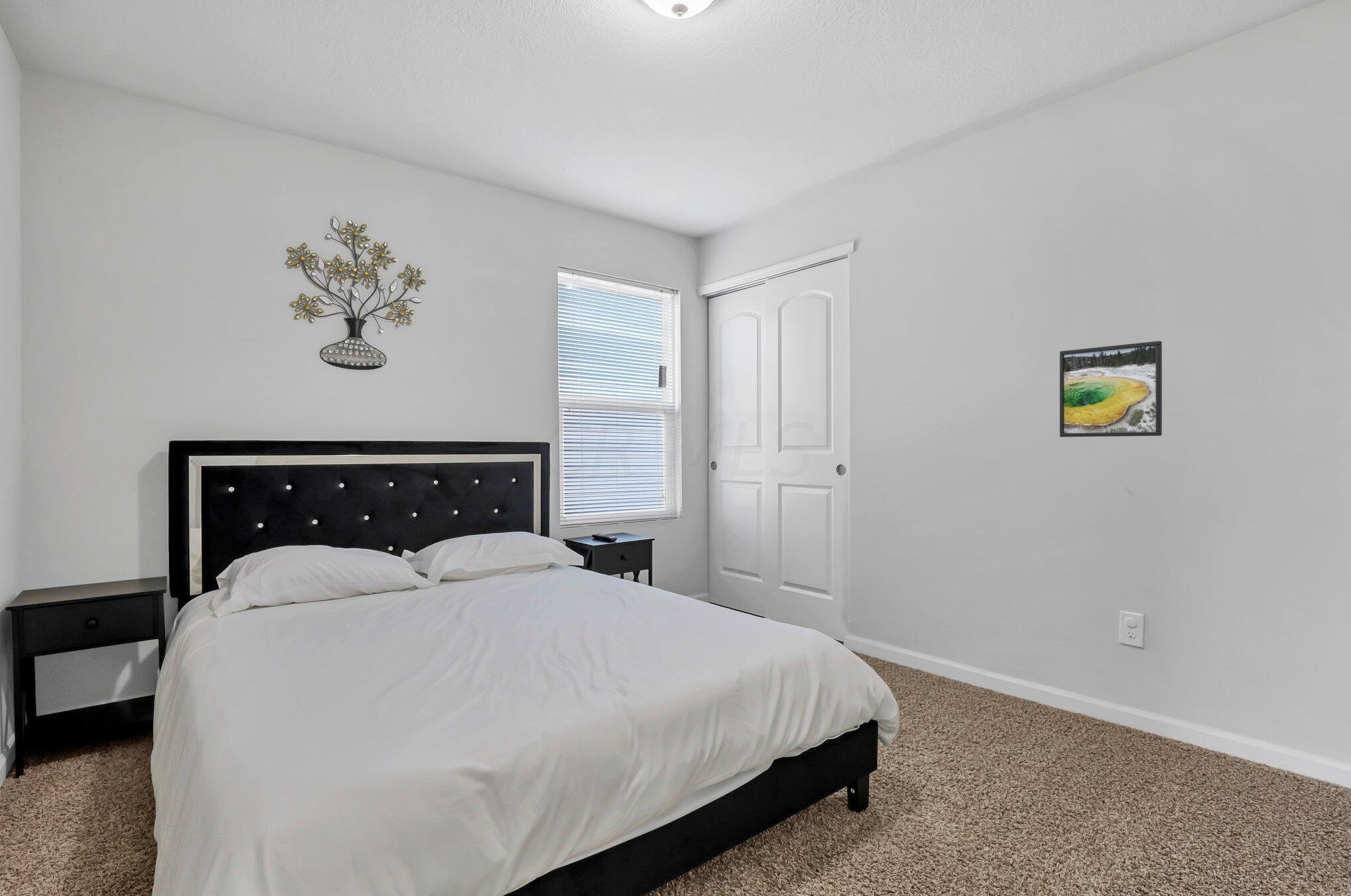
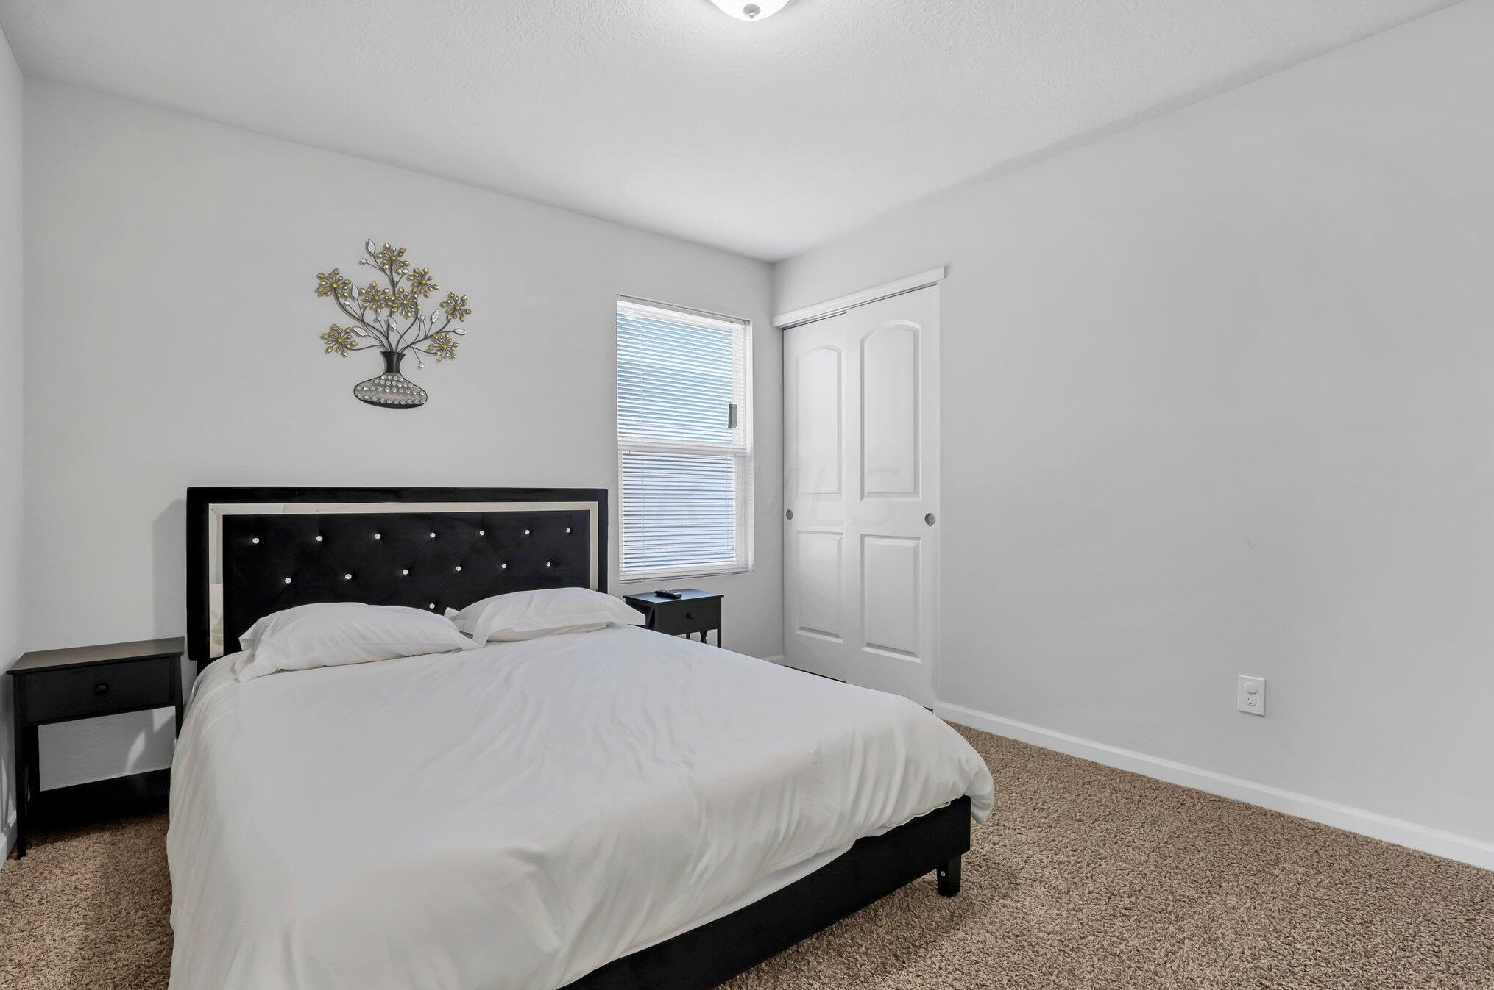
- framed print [1059,341,1163,438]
